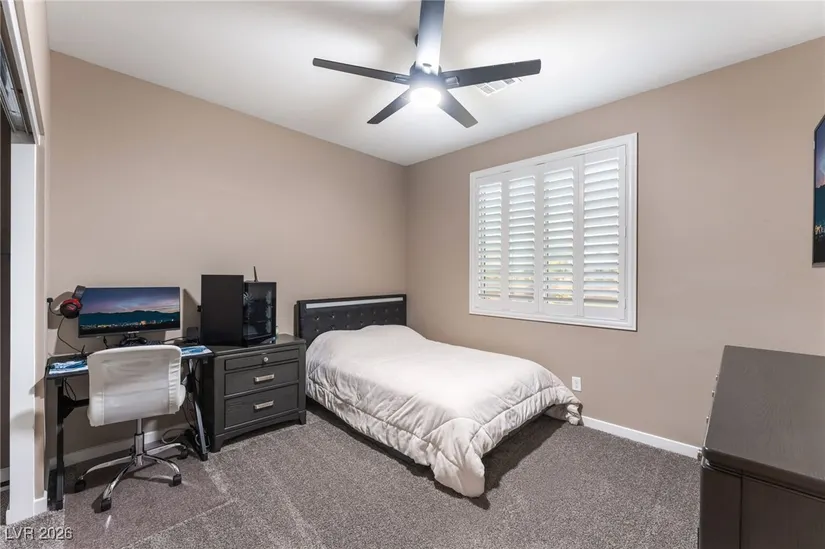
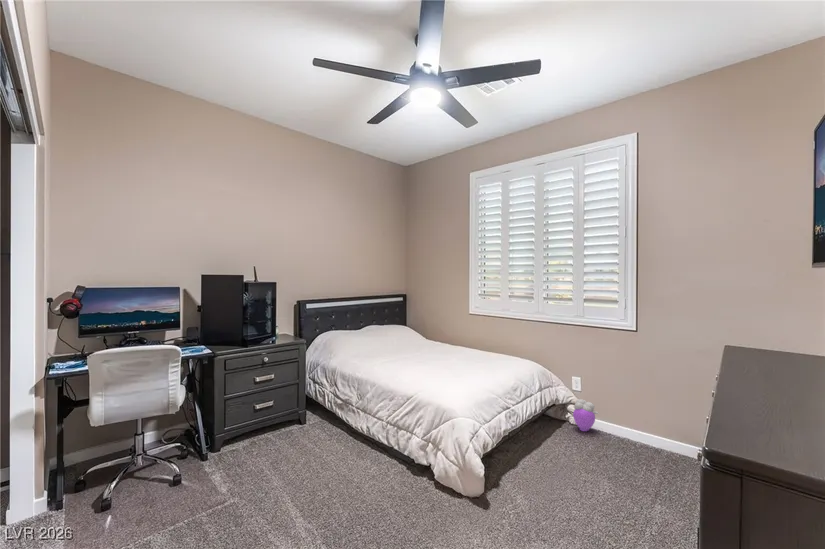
+ plush toy [572,398,601,433]
